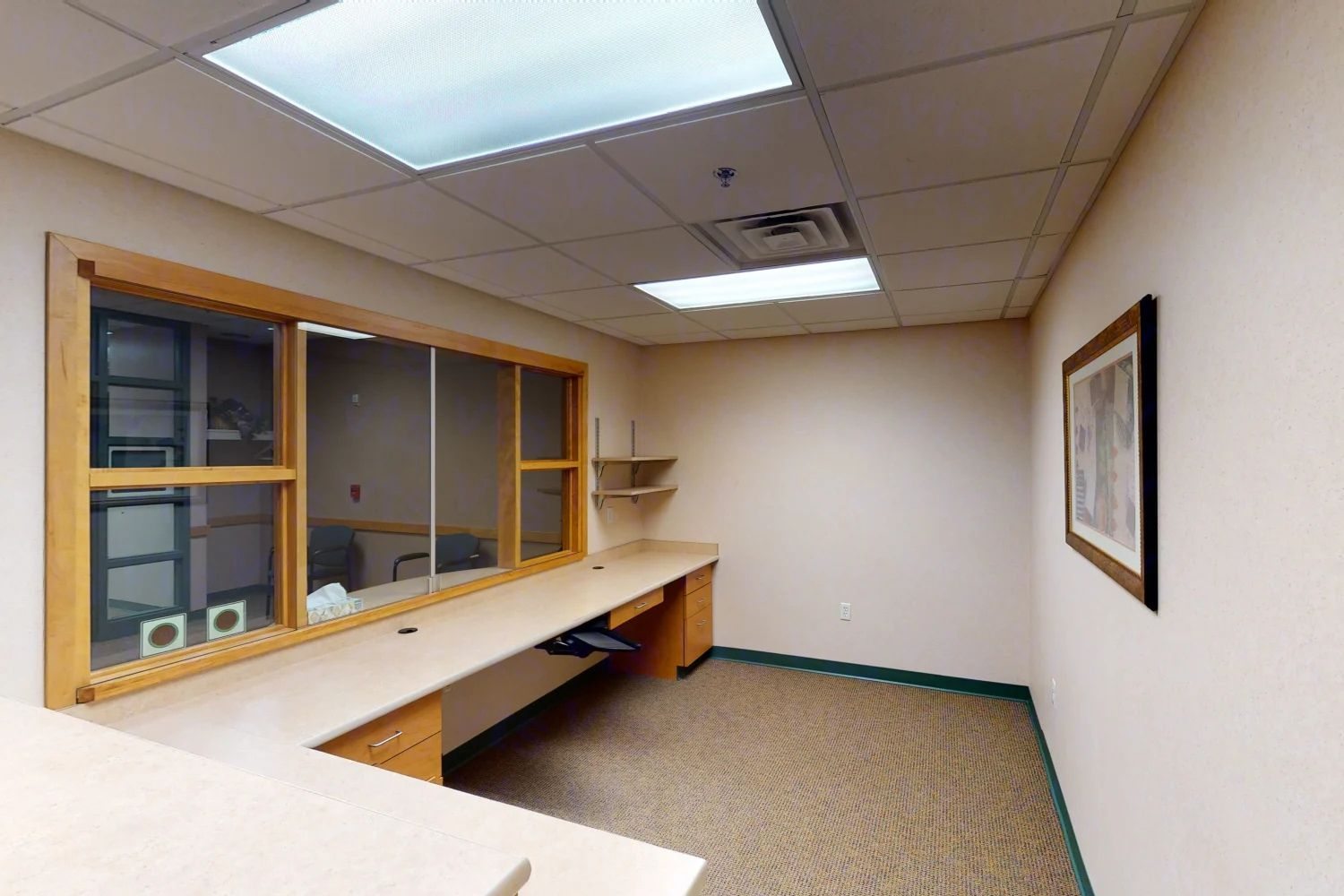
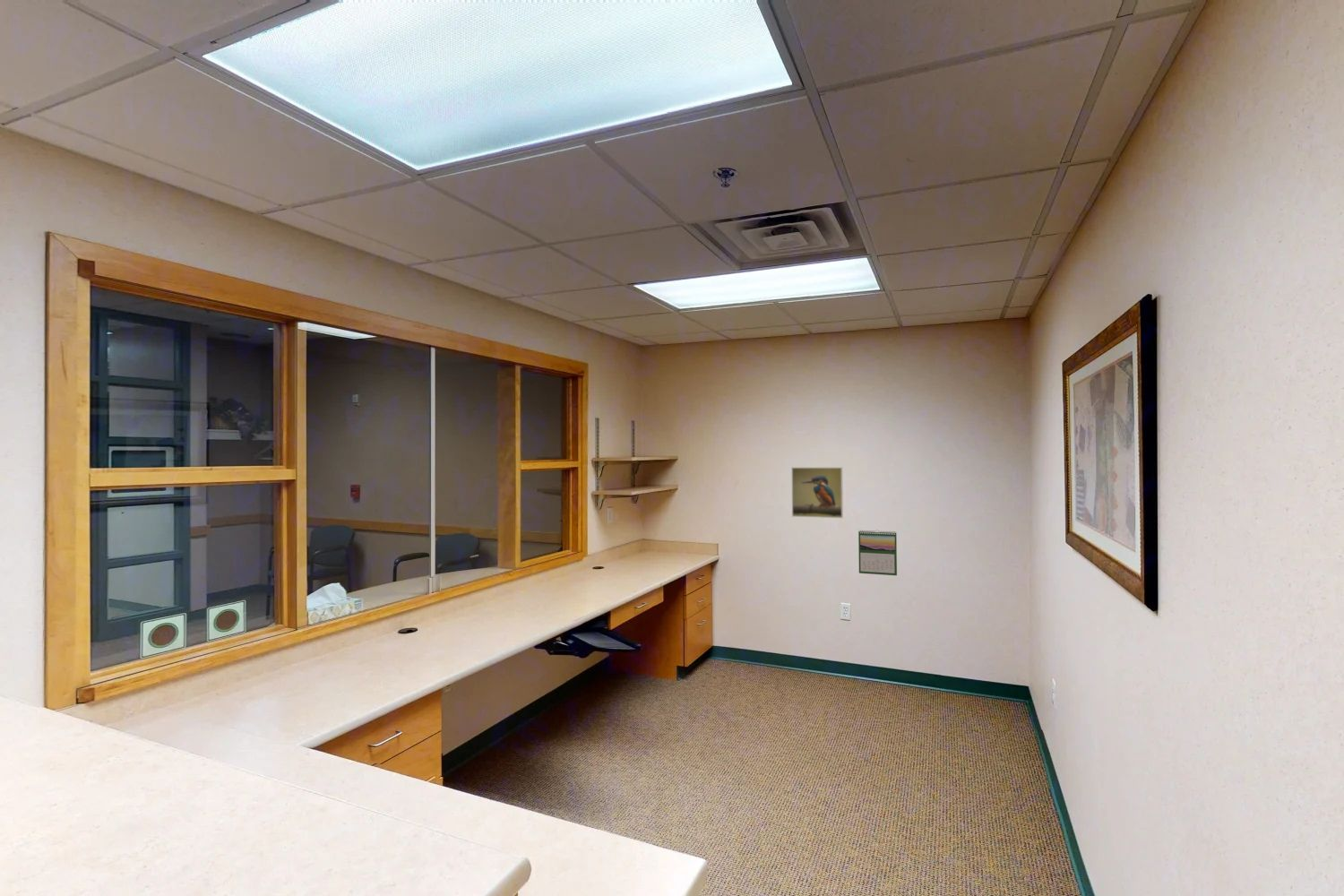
+ calendar [857,530,898,576]
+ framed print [790,467,844,519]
